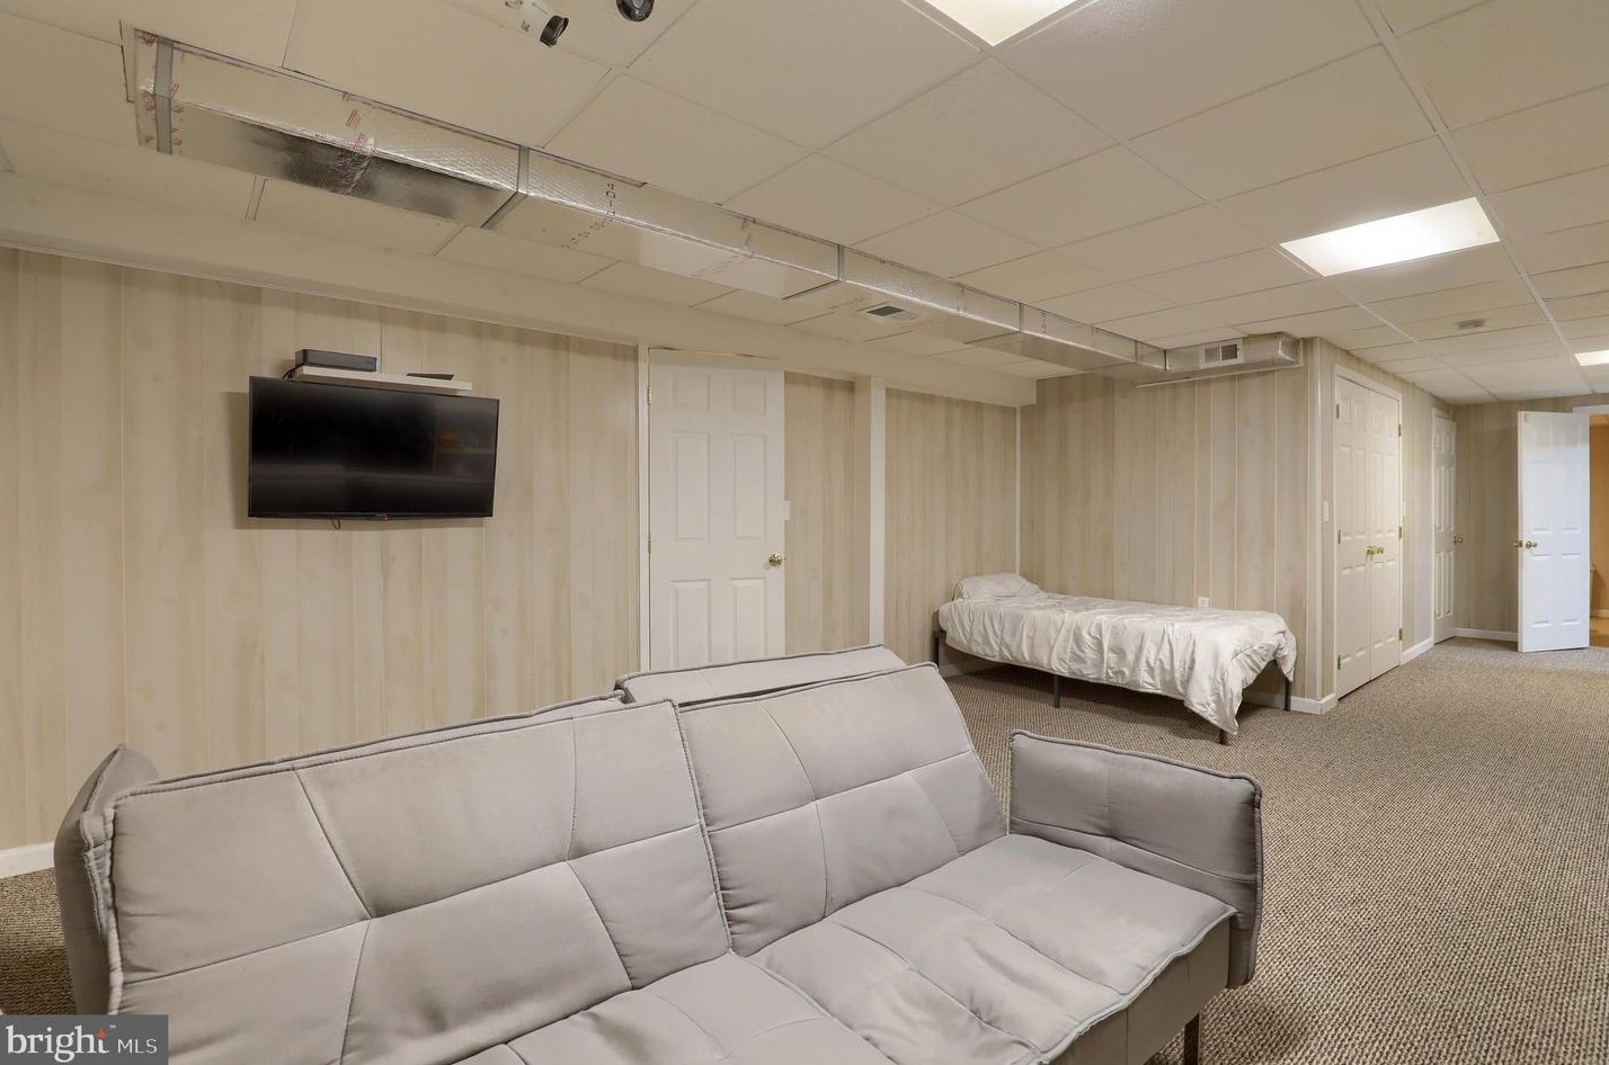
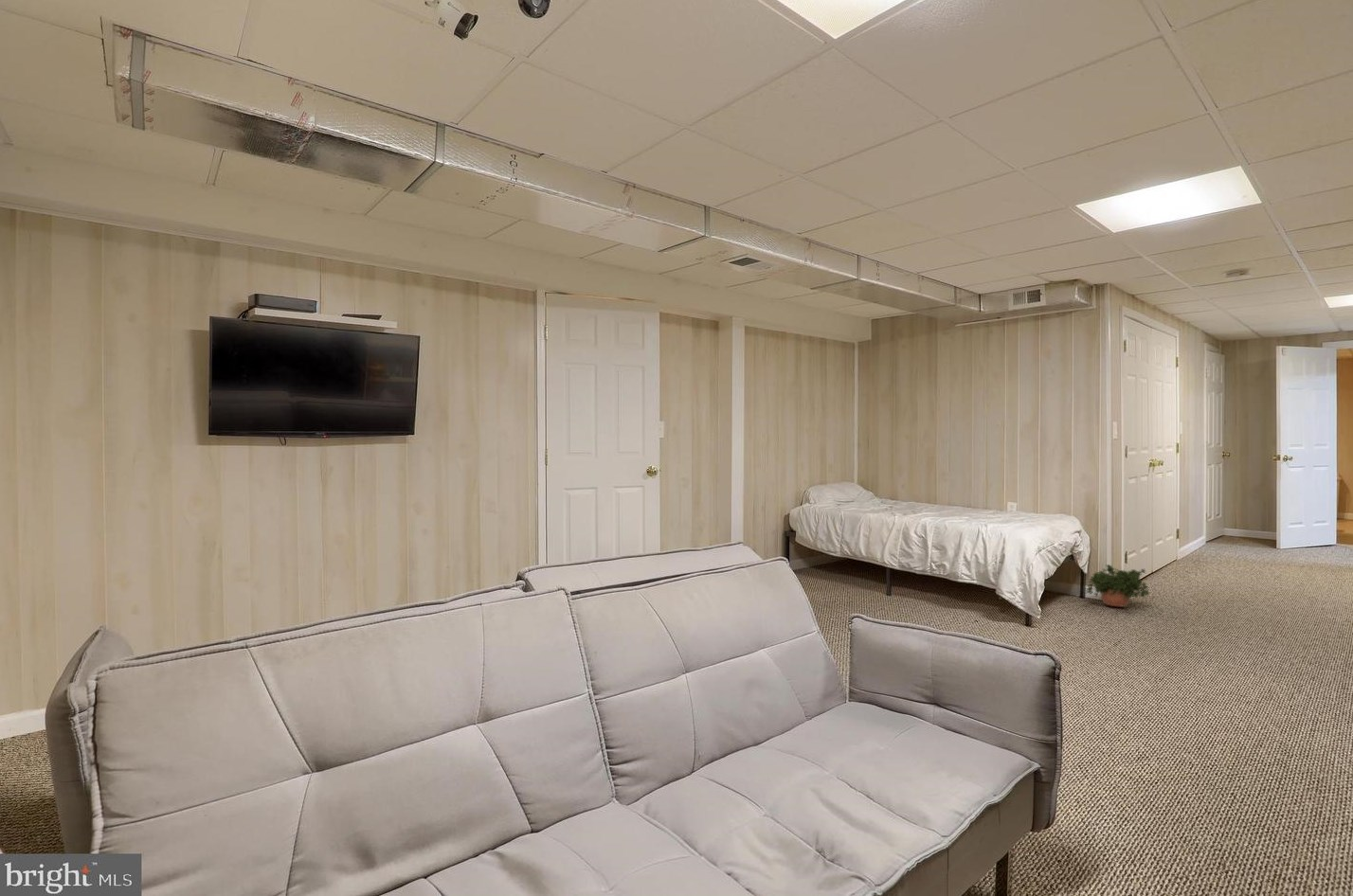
+ potted plant [1083,564,1151,613]
